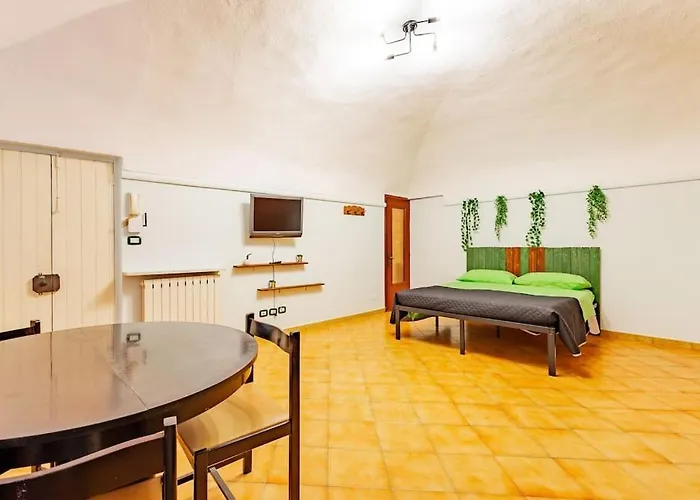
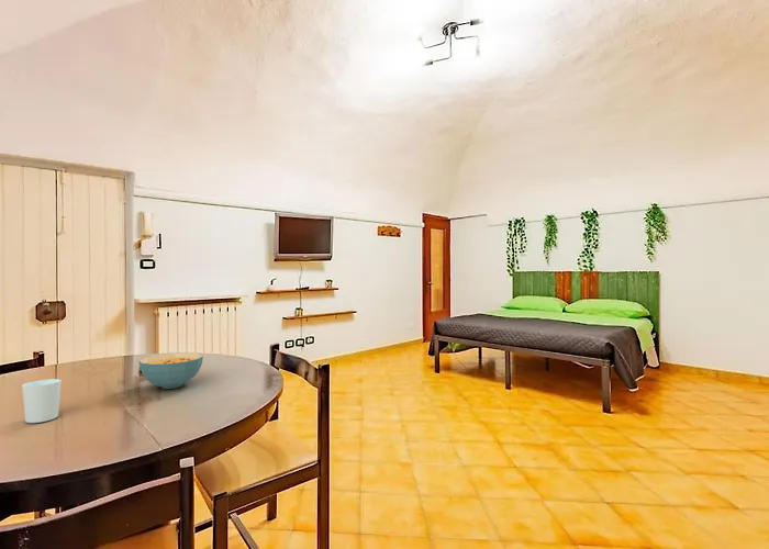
+ cup [21,378,63,424]
+ cereal bowl [138,352,204,390]
